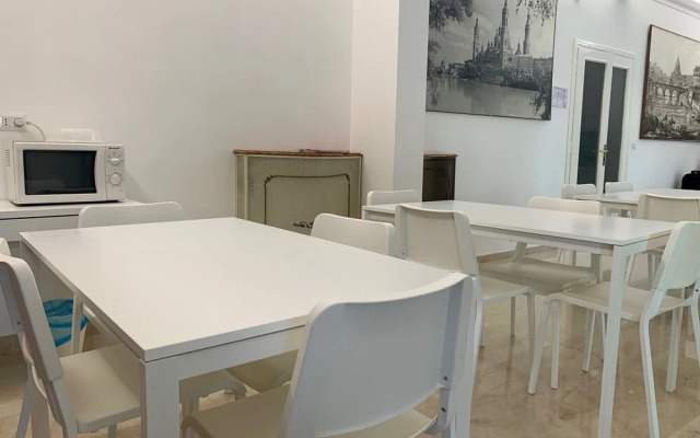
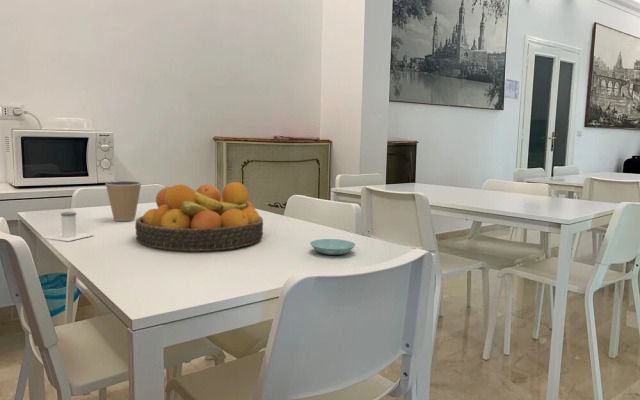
+ saucer [309,238,357,256]
+ coffee cup [105,181,142,222]
+ salt shaker [43,211,94,242]
+ fruit bowl [134,181,264,252]
